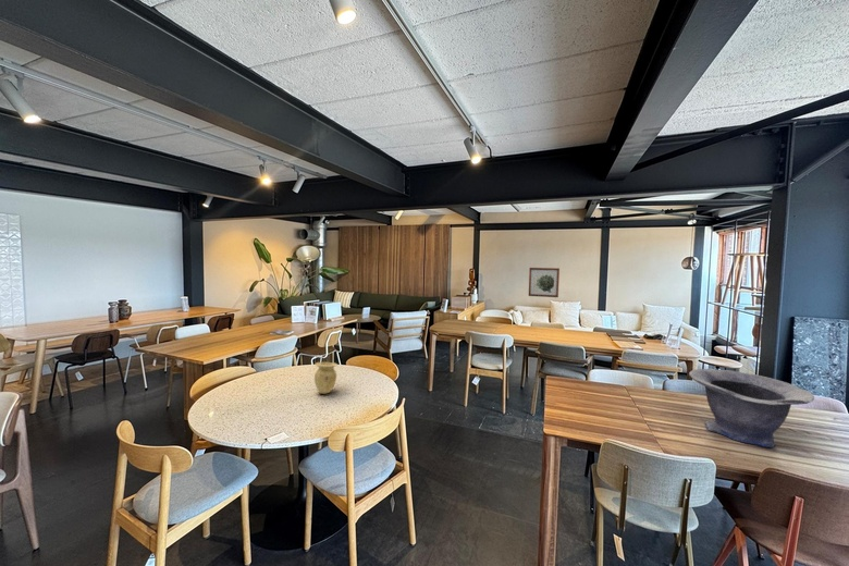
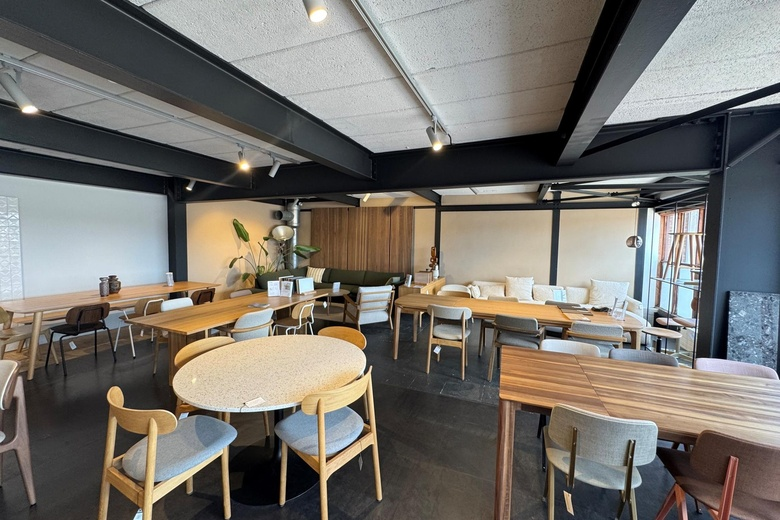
- wall art [528,267,561,298]
- decorative bowl [688,368,815,448]
- vase [313,361,339,394]
